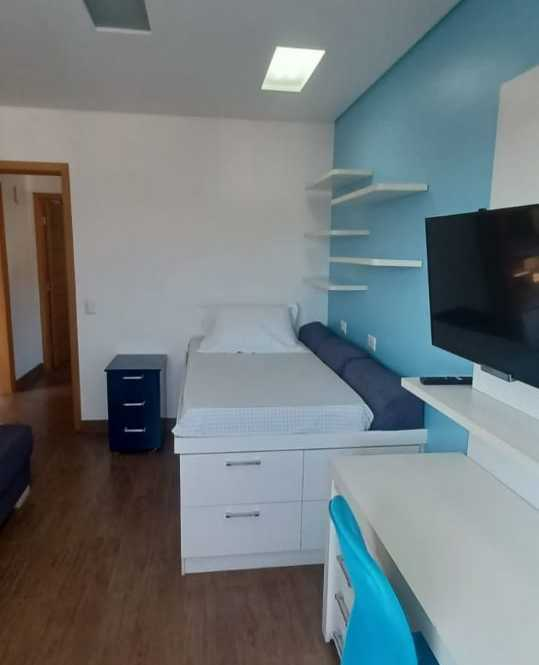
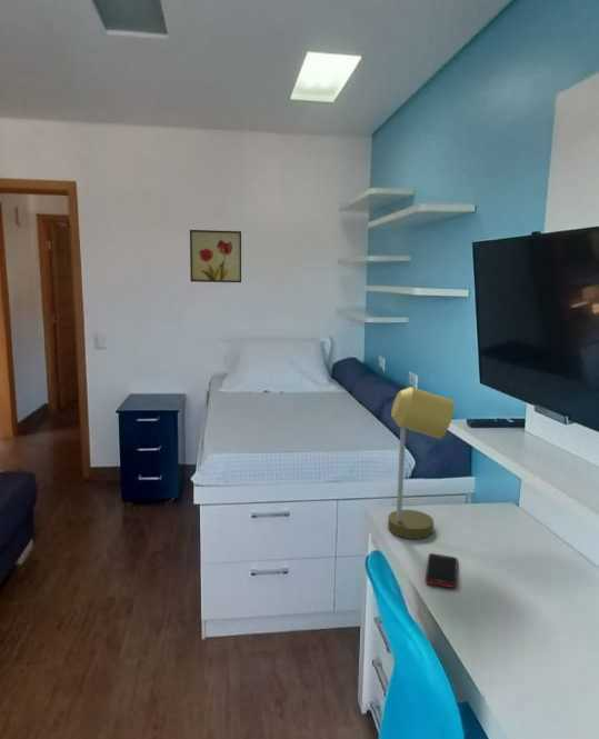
+ desk lamp [387,386,456,540]
+ wall art [189,229,242,283]
+ cell phone [425,552,459,589]
